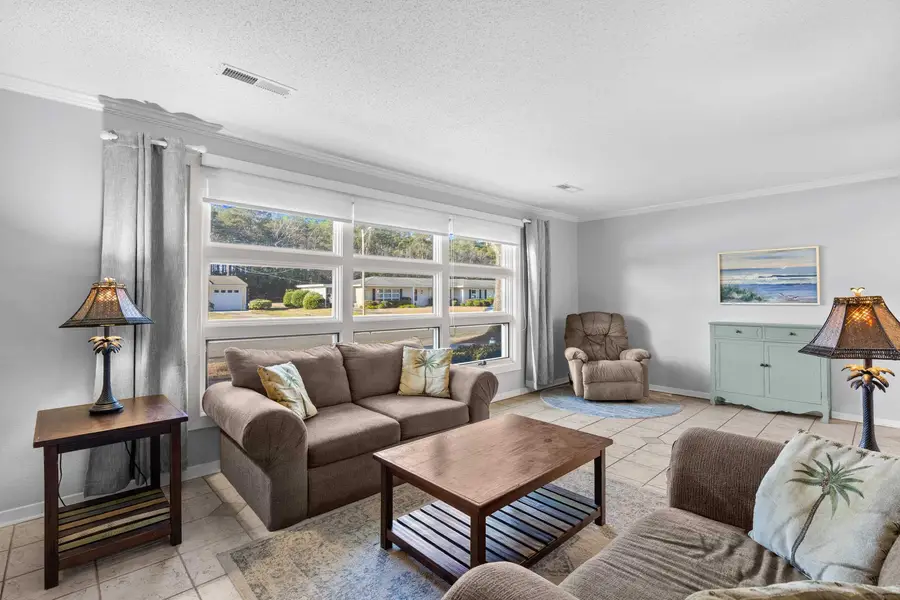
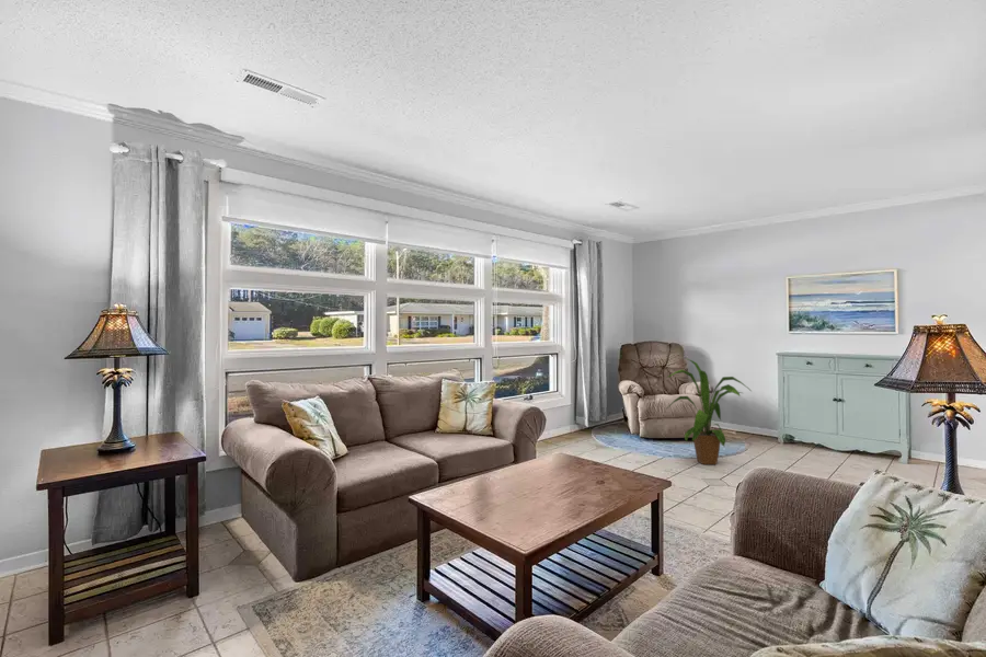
+ house plant [665,357,753,465]
